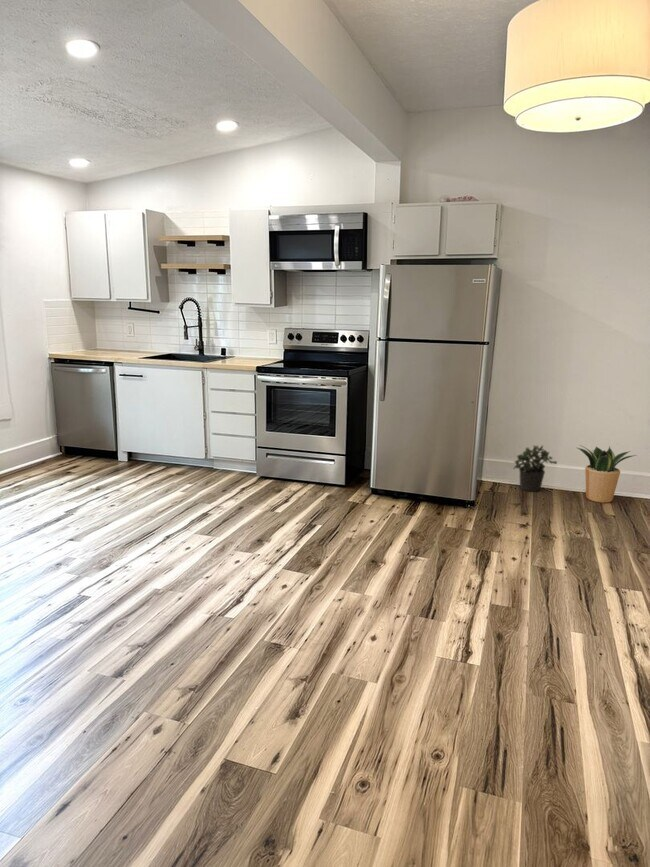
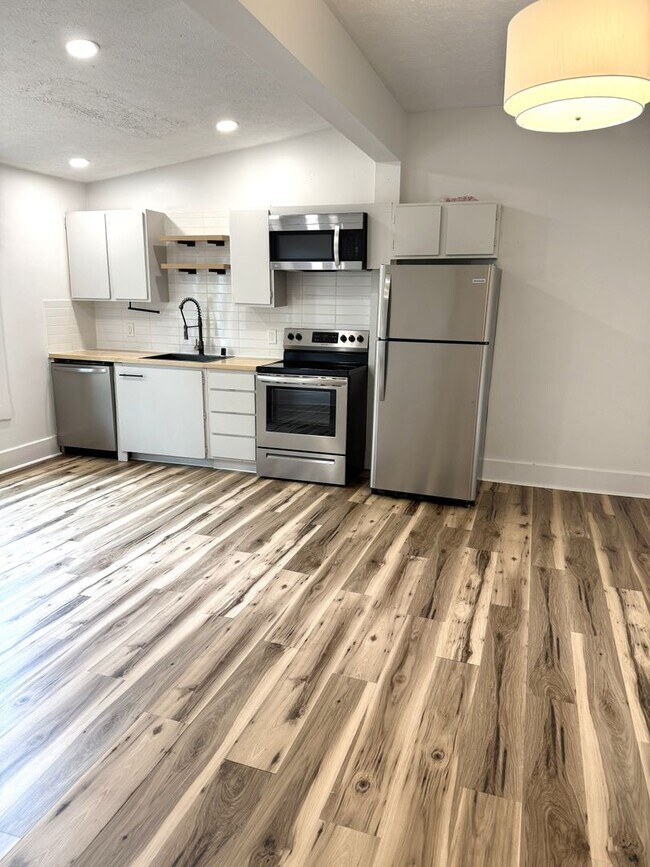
- potted plant [577,444,638,504]
- potted plant [513,444,558,493]
